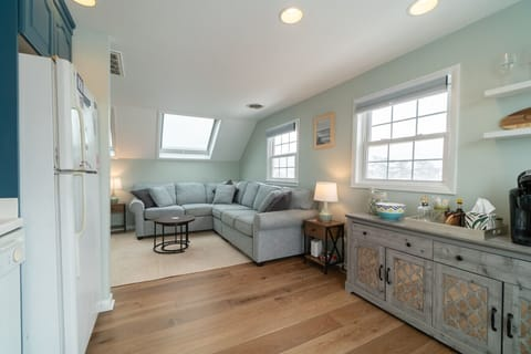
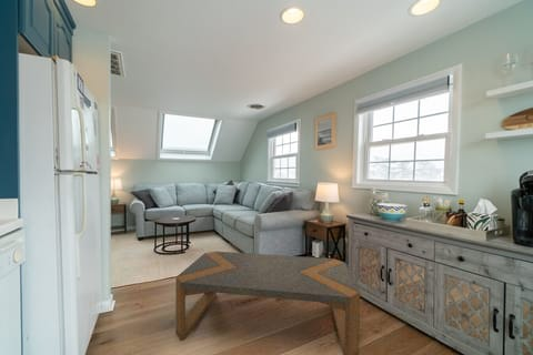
+ coffee table [174,251,361,355]
